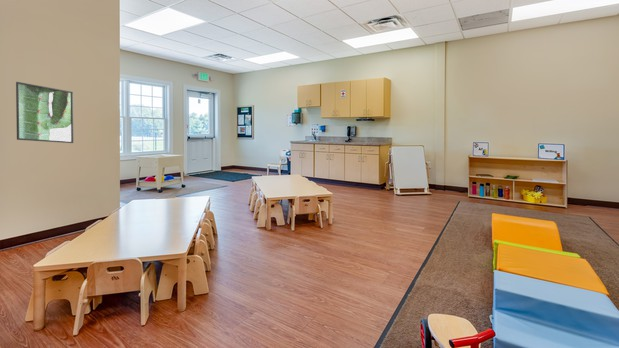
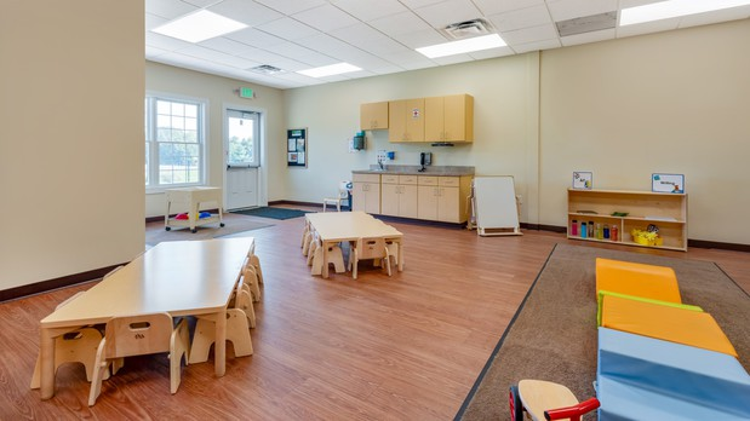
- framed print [15,81,74,144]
